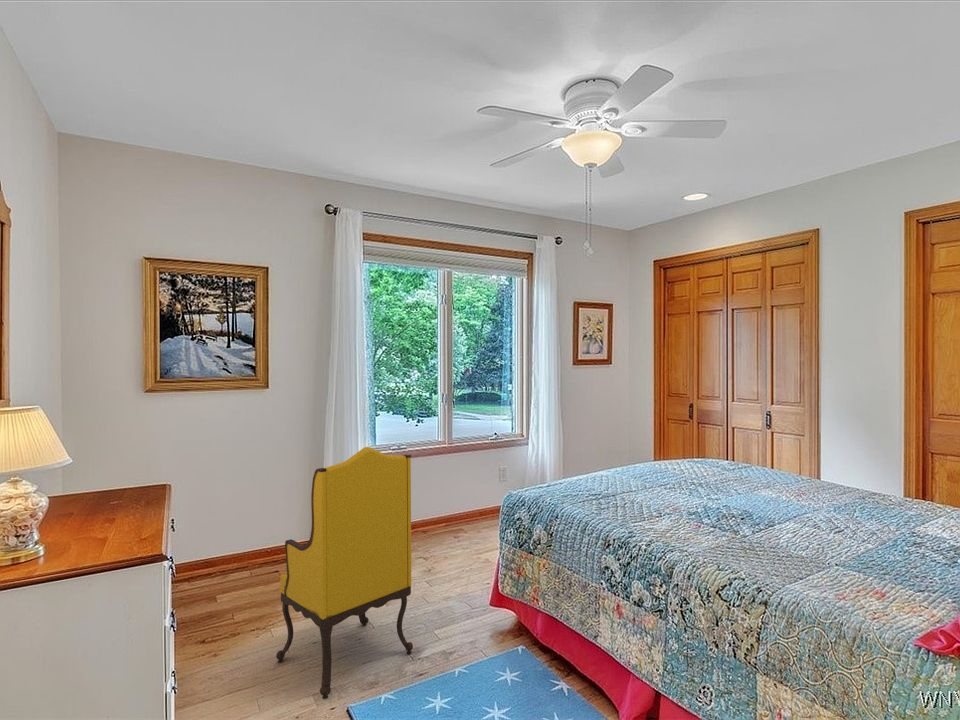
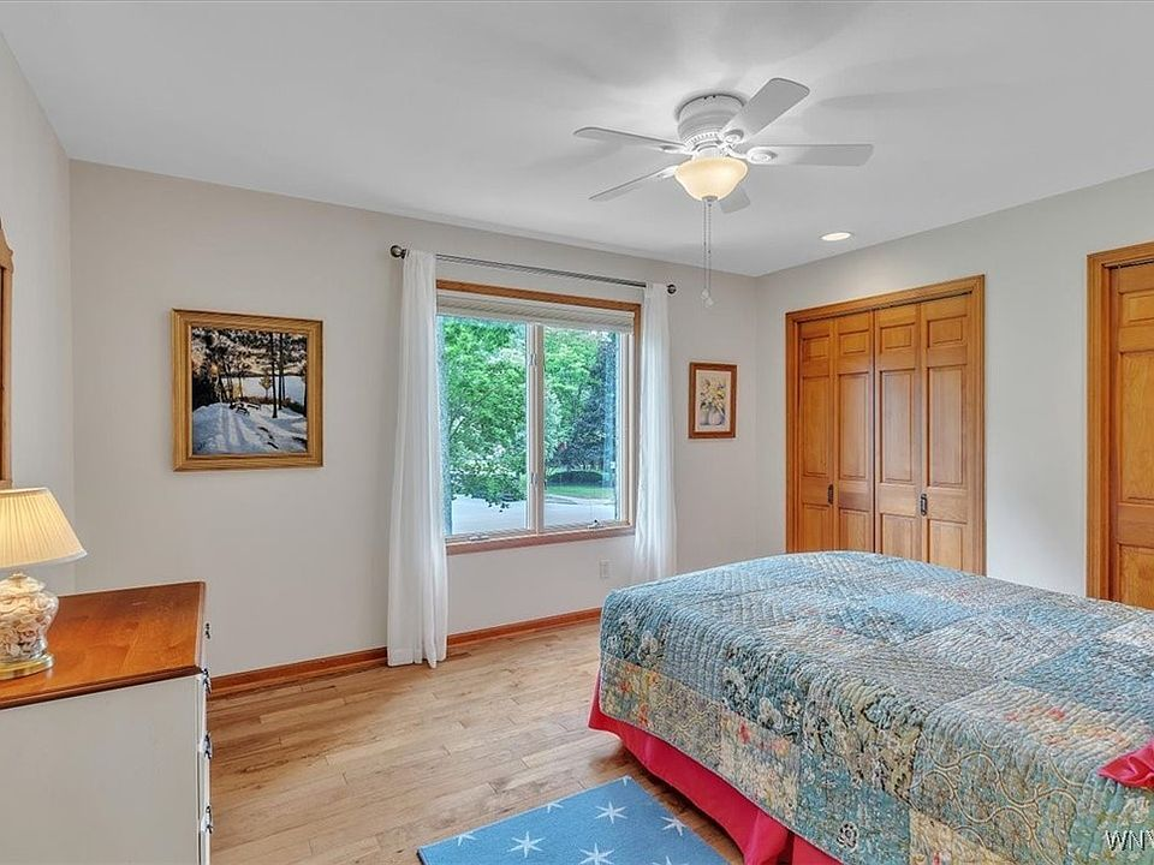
- armchair [275,446,414,700]
